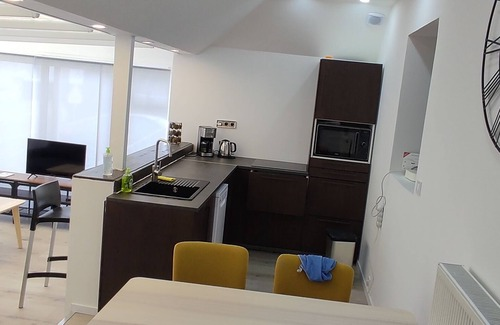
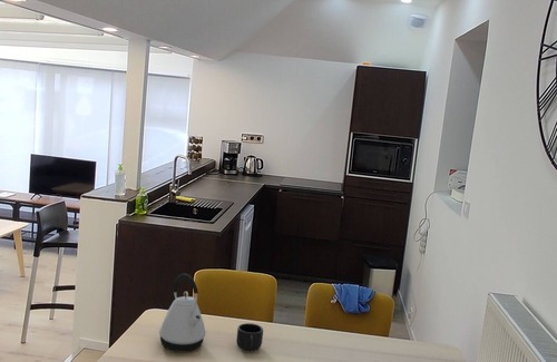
+ kettle [158,273,207,353]
+ mug [235,322,264,352]
